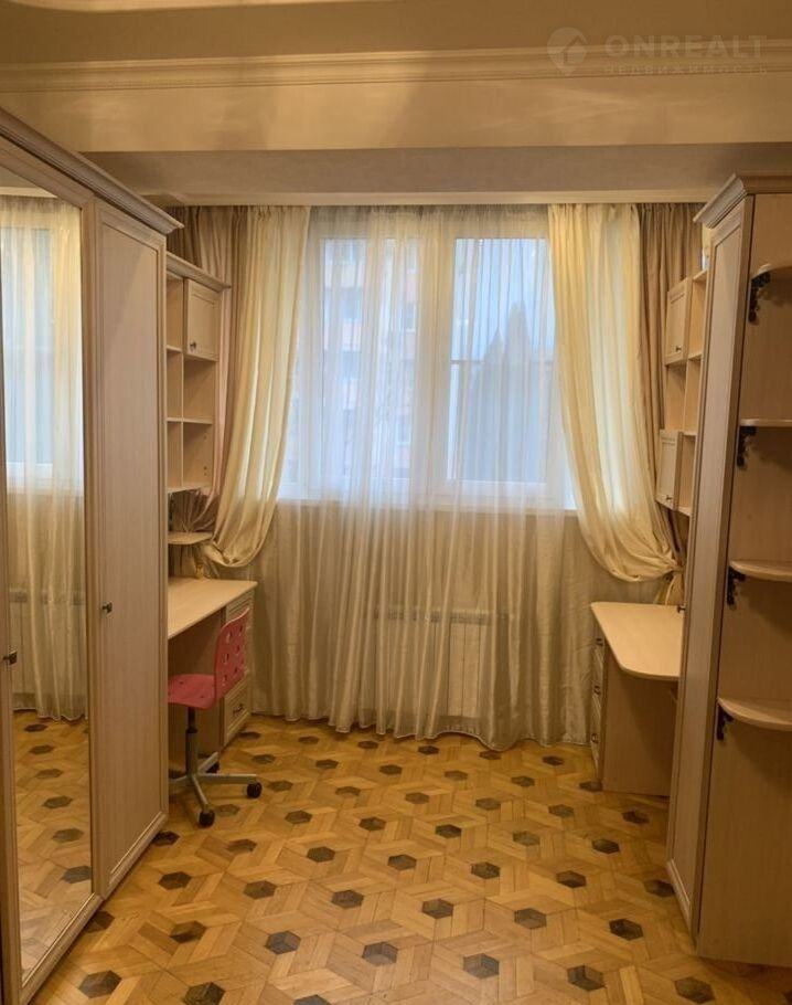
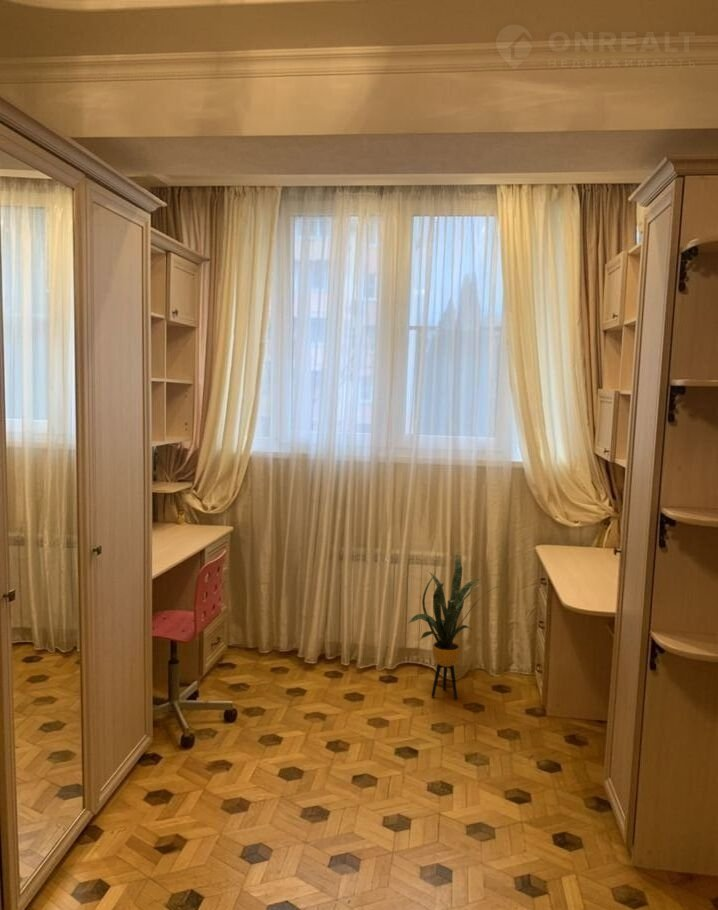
+ house plant [407,554,503,700]
